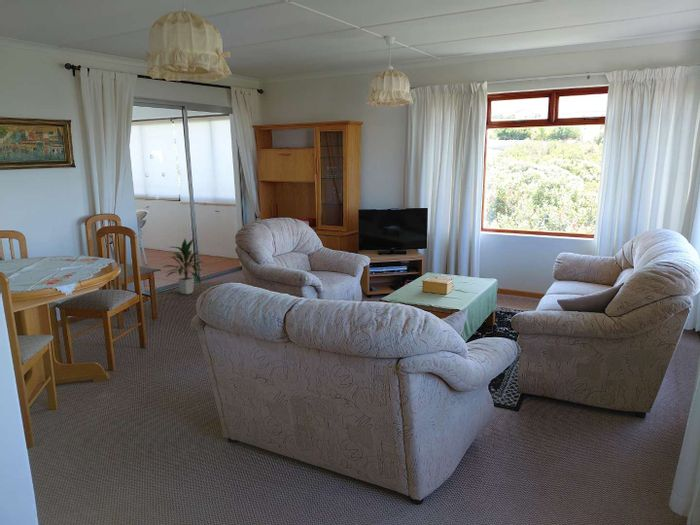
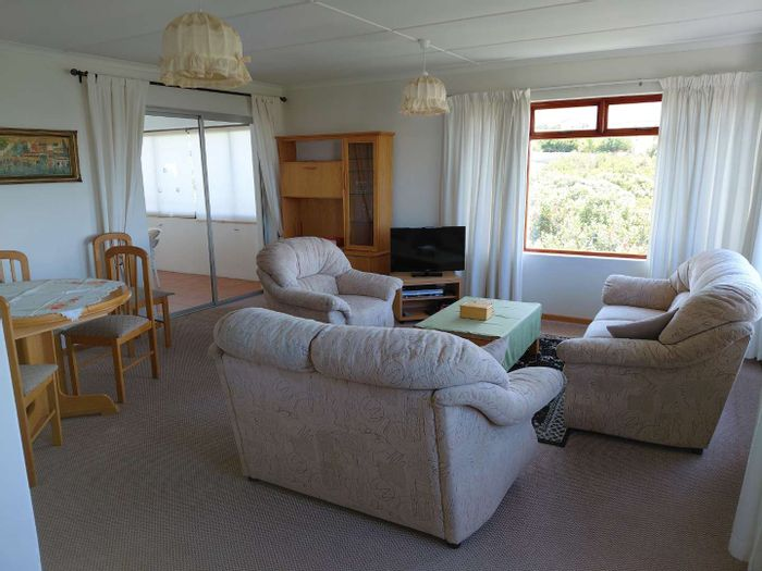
- indoor plant [161,236,206,295]
